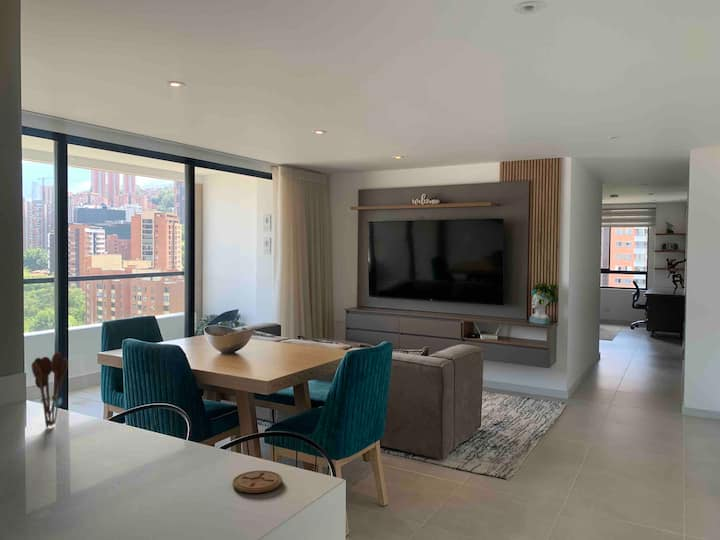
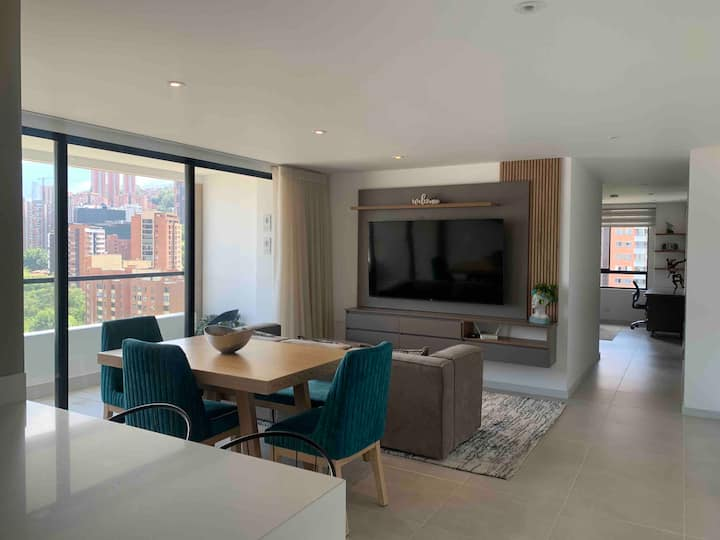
- coaster [231,470,283,494]
- utensil holder [30,351,69,428]
